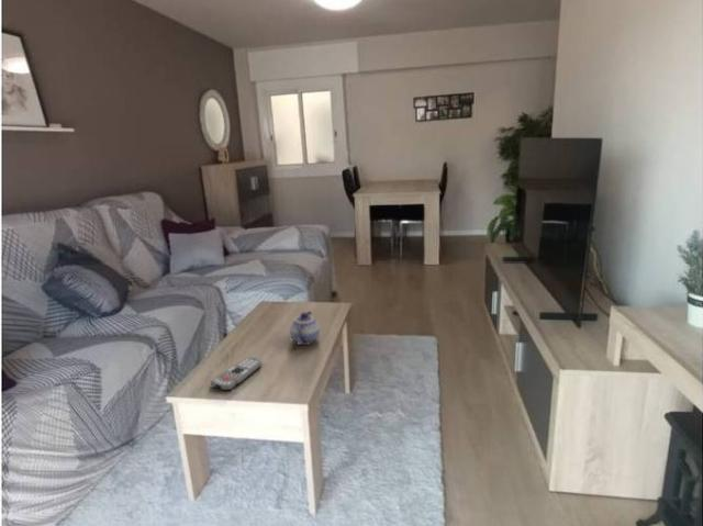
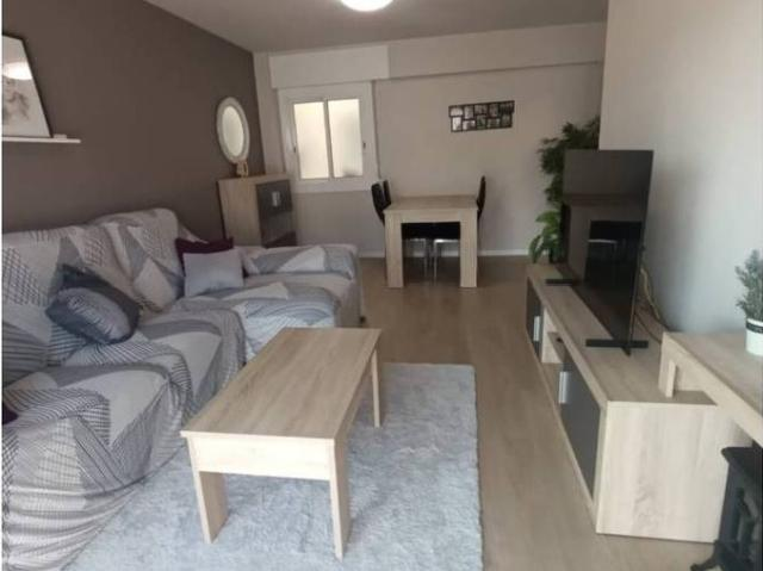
- teapot [289,310,321,346]
- remote control [210,357,263,391]
